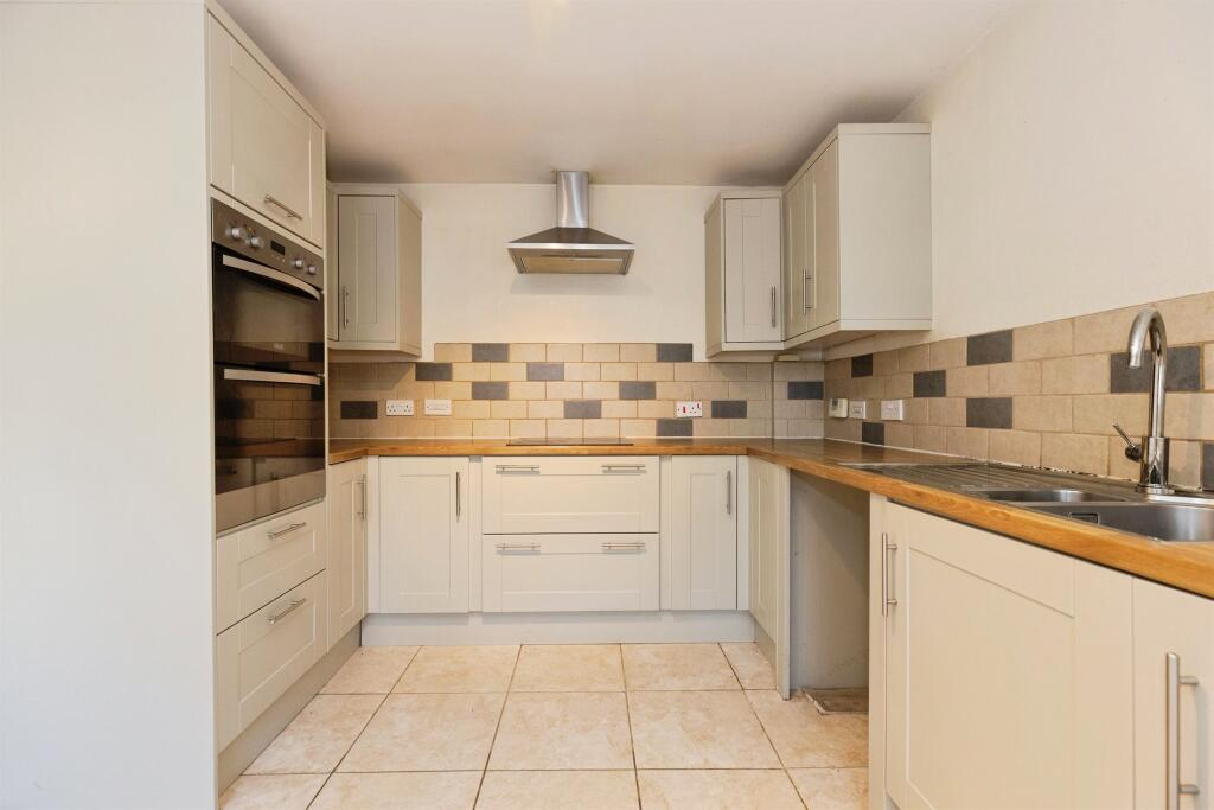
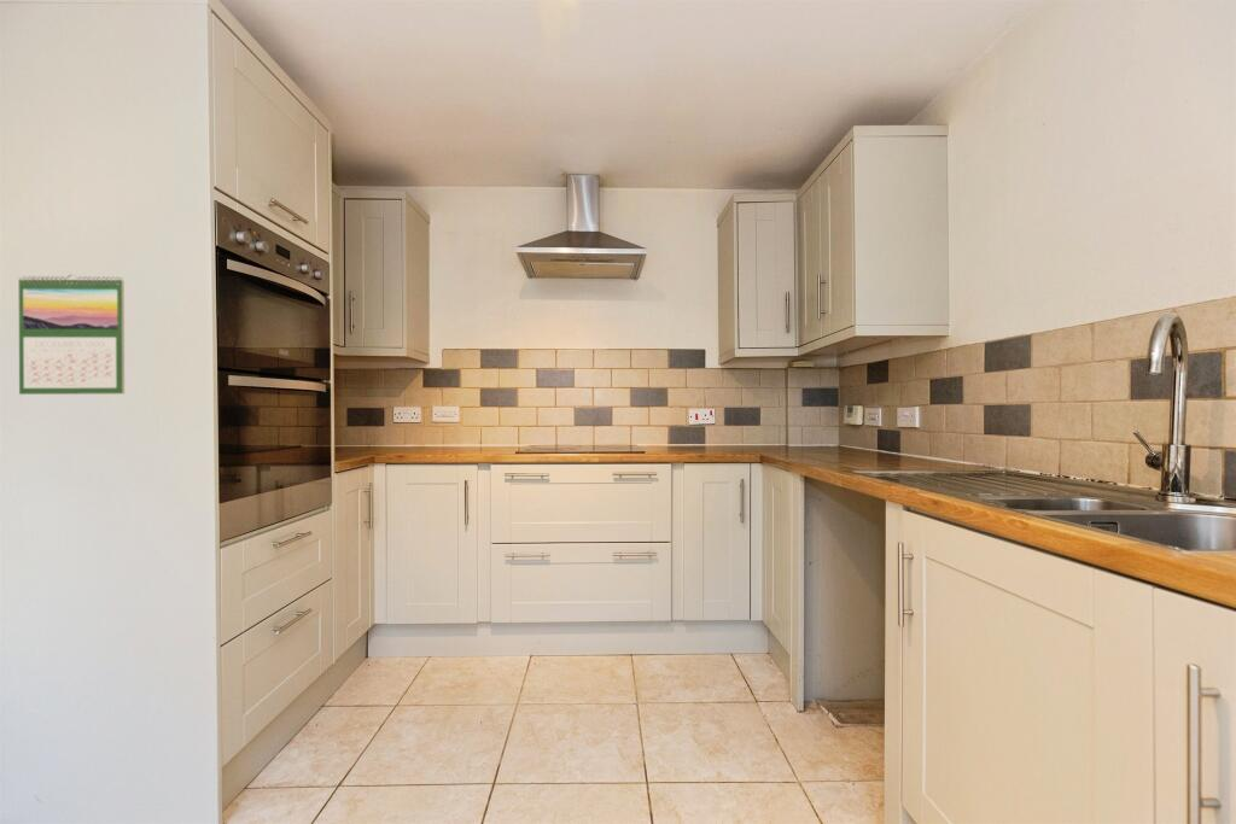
+ calendar [18,273,126,396]
